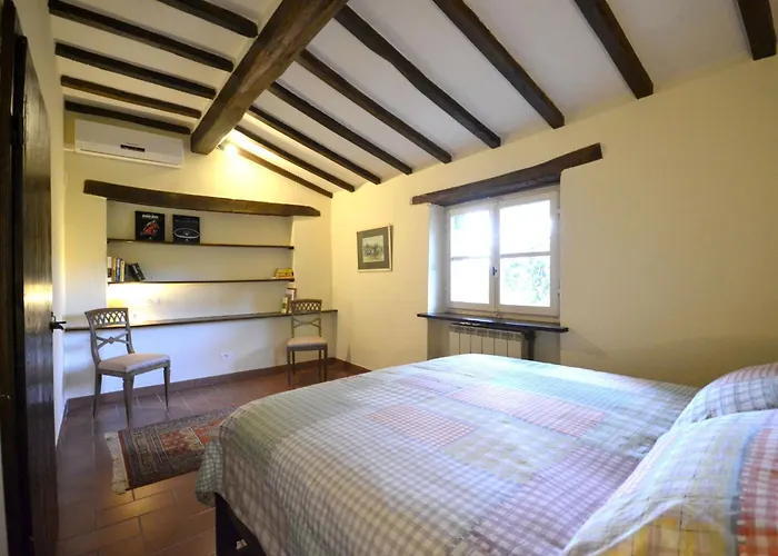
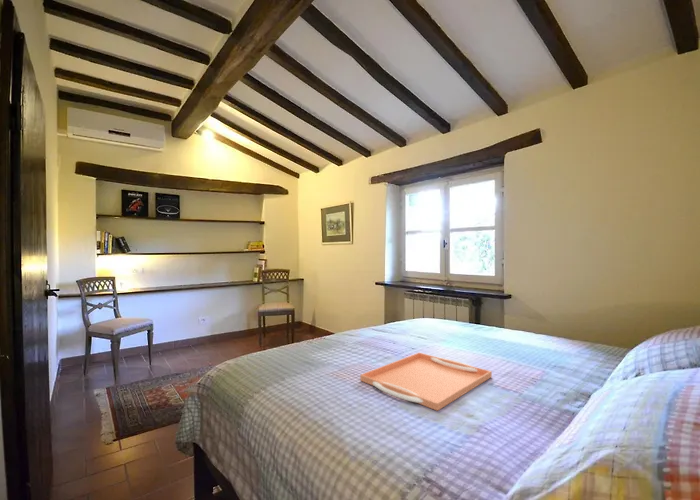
+ serving tray [359,351,493,412]
